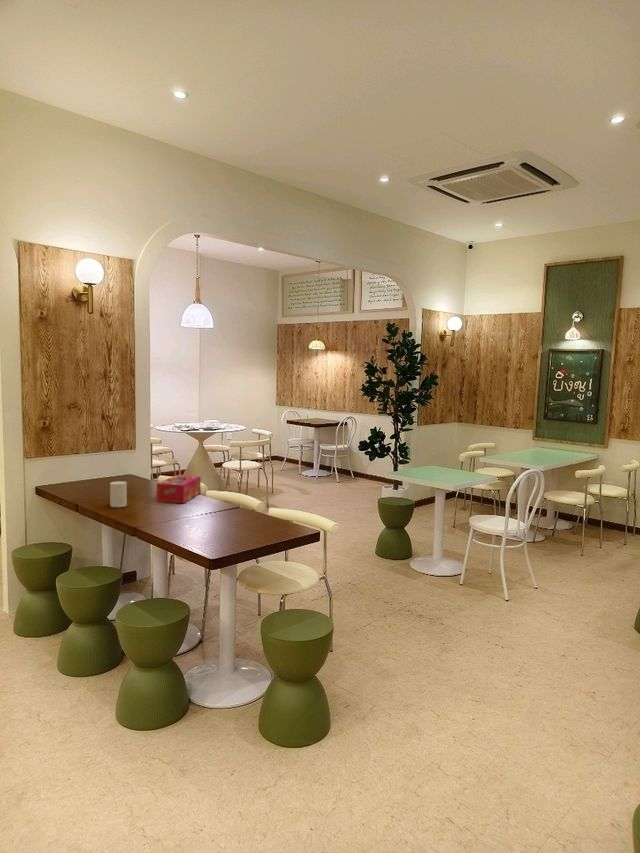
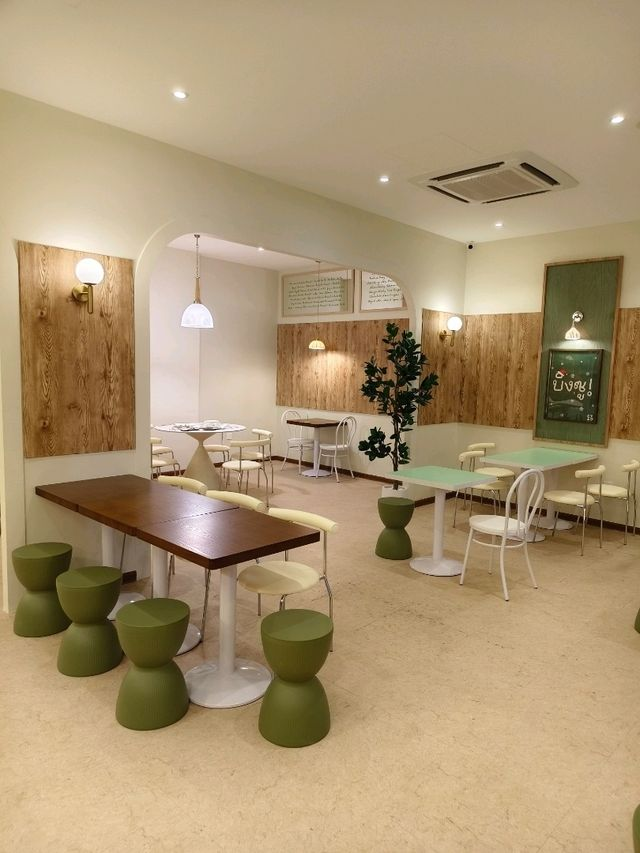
- cup [109,480,128,508]
- tissue box [156,474,202,504]
